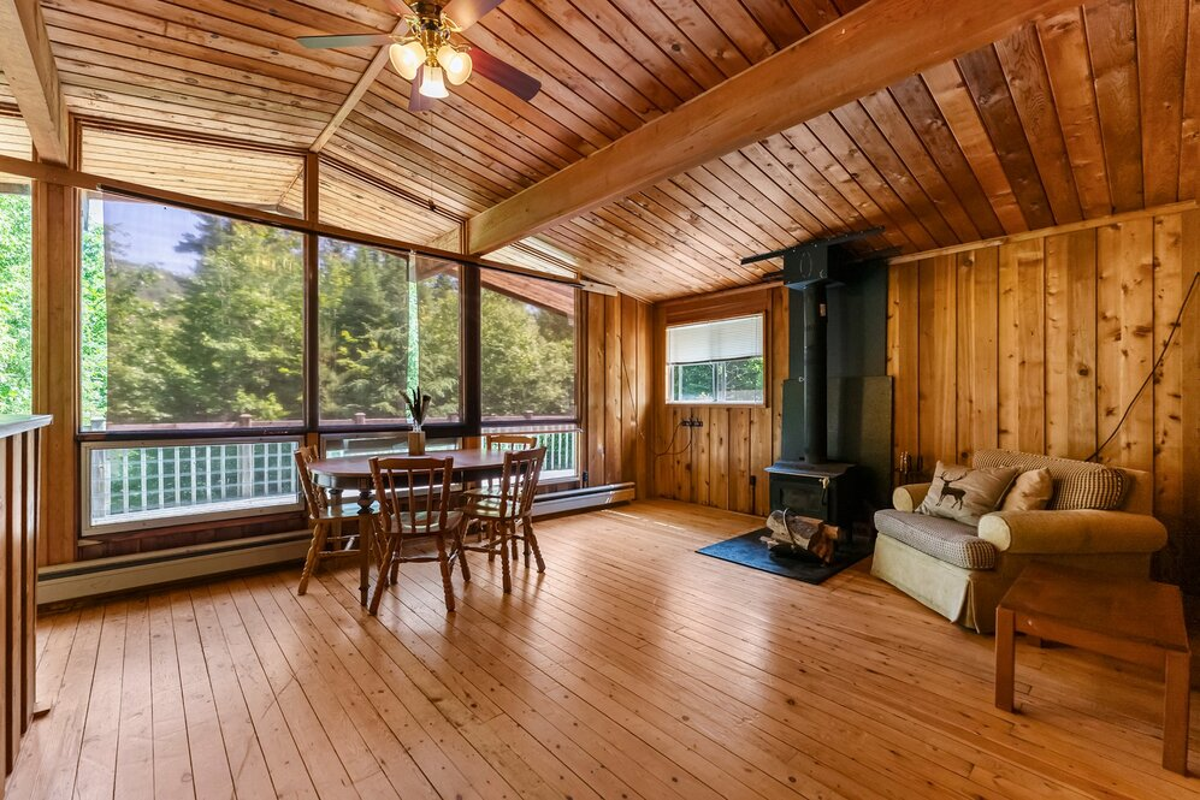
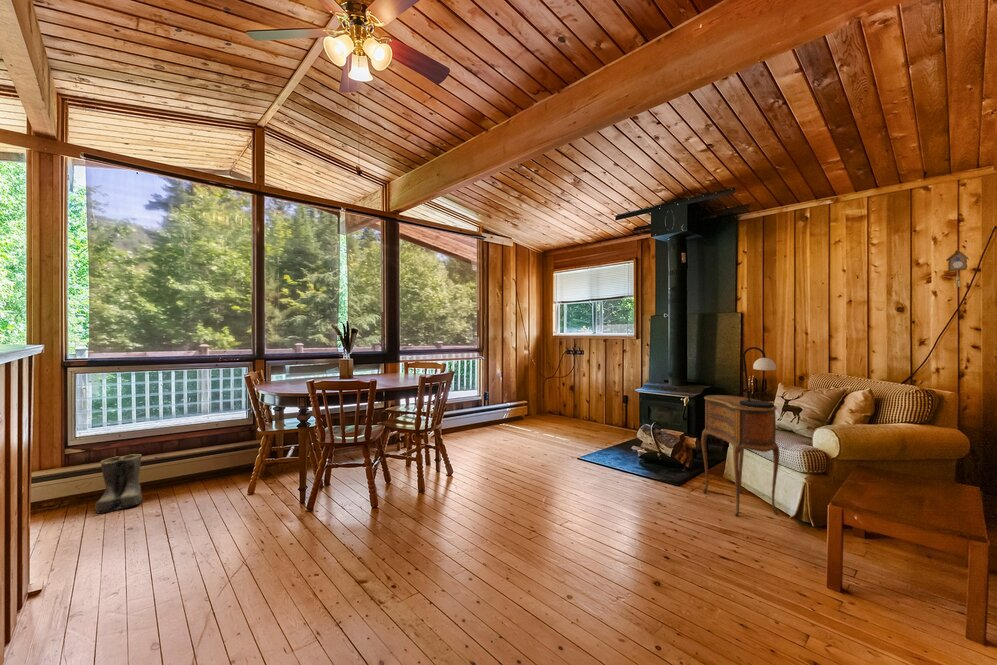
+ table lamp [739,346,777,408]
+ side table [700,394,781,517]
+ boots [94,453,143,514]
+ cuckoo clock [945,249,970,290]
